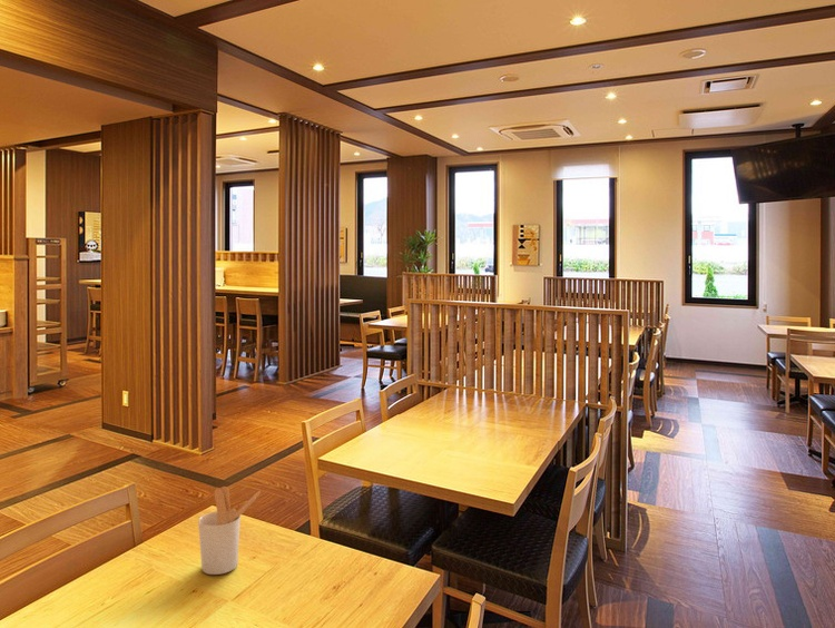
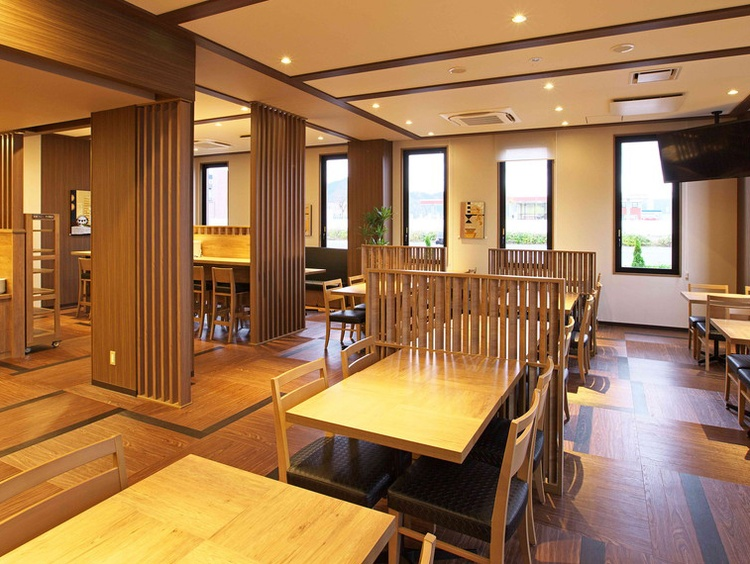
- utensil holder [197,485,262,576]
